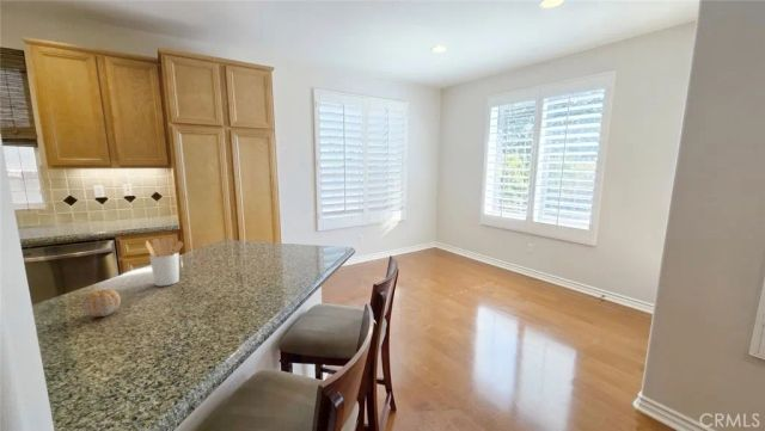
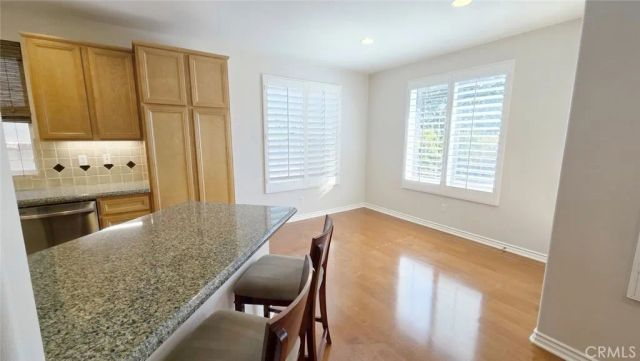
- fruit [81,288,122,318]
- utensil holder [145,236,184,287]
